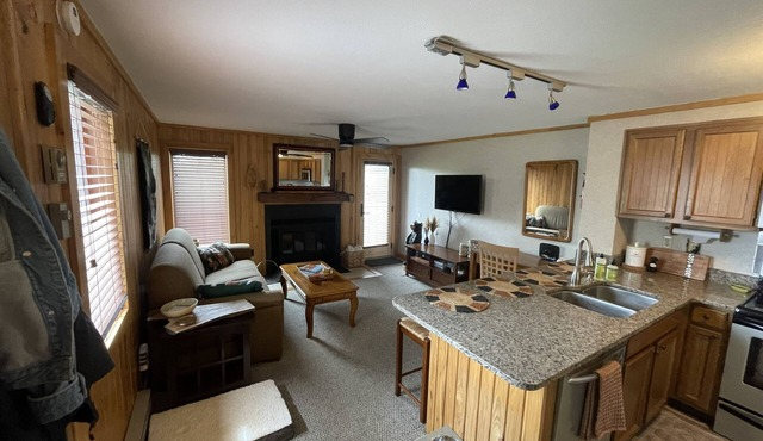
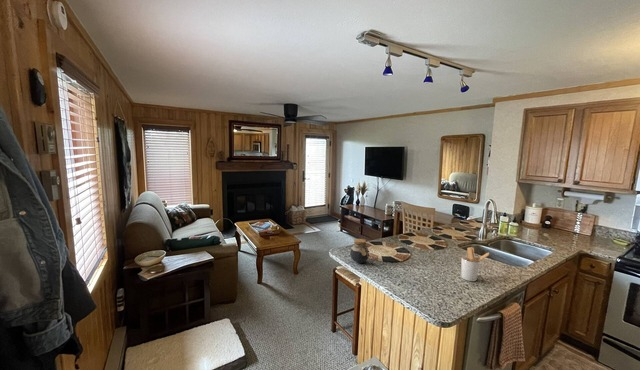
+ jar [349,238,370,264]
+ utensil holder [460,246,490,282]
